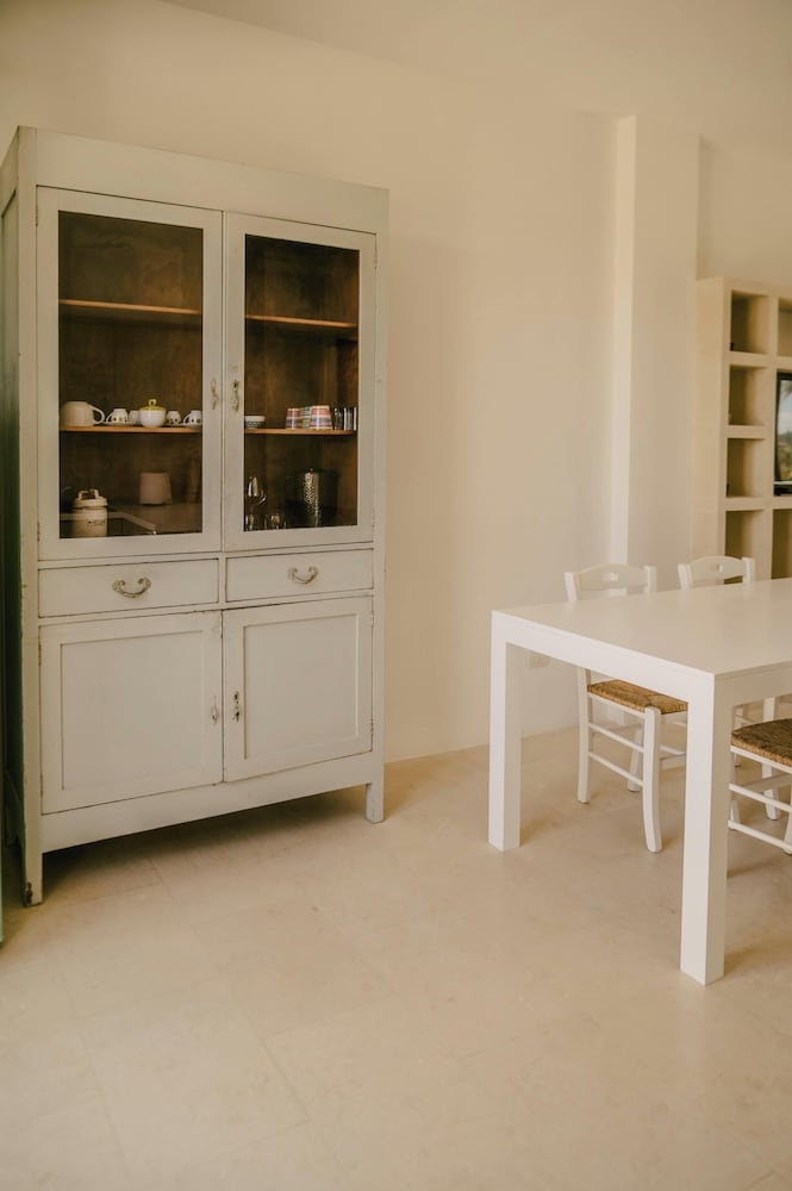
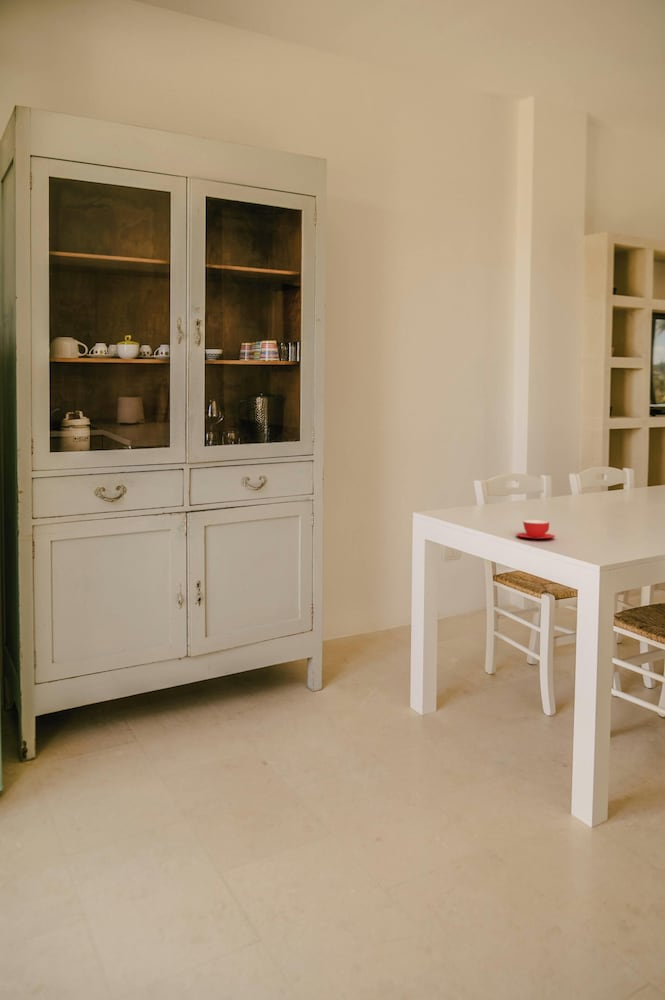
+ teacup [515,519,556,540]
